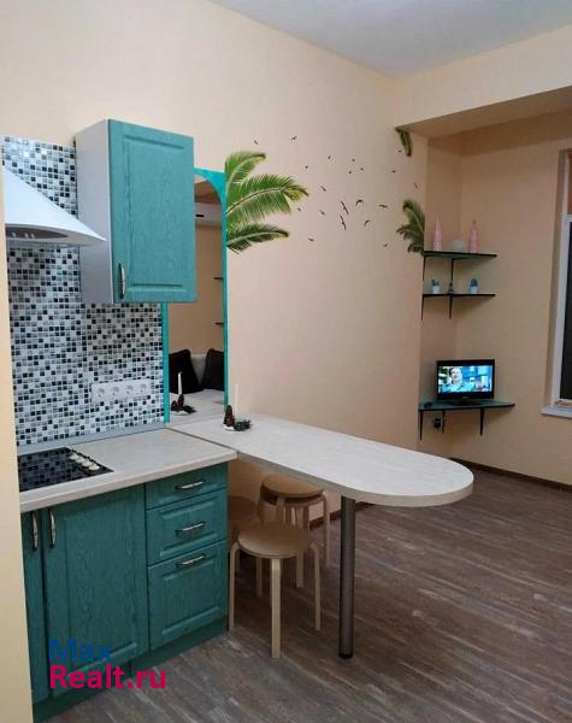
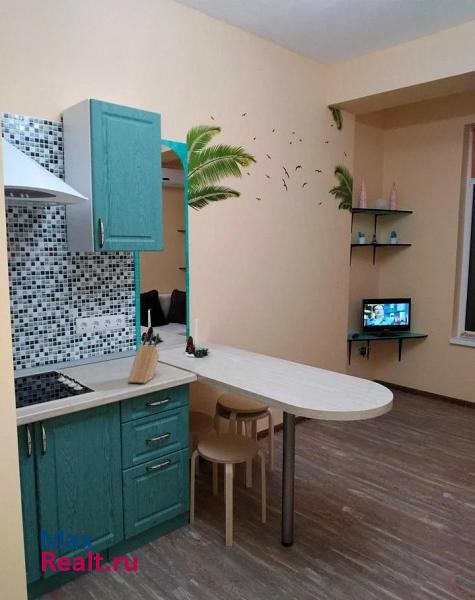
+ knife block [127,332,160,384]
